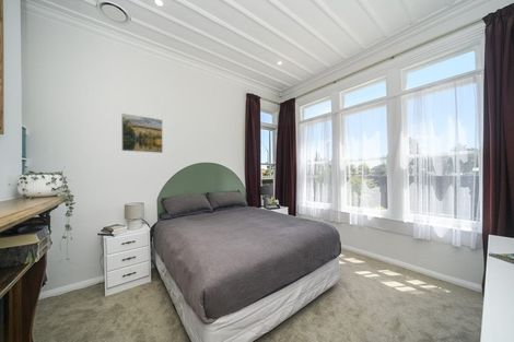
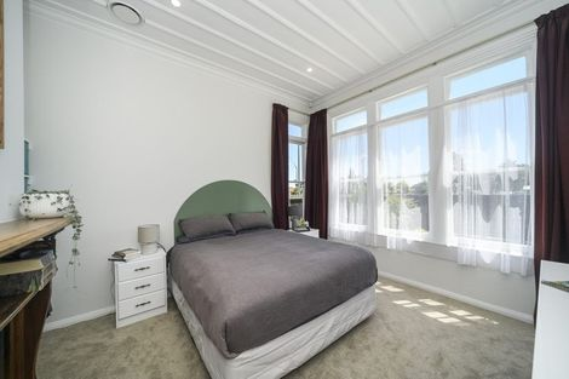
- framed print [120,113,164,154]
